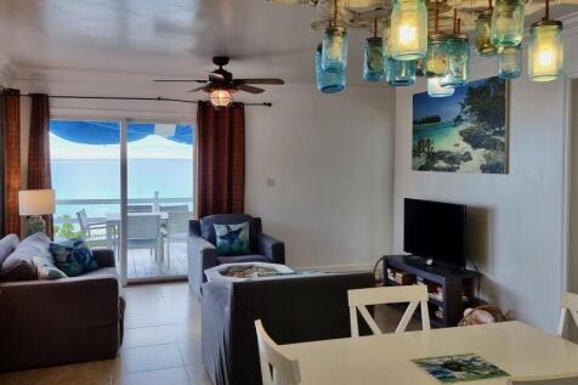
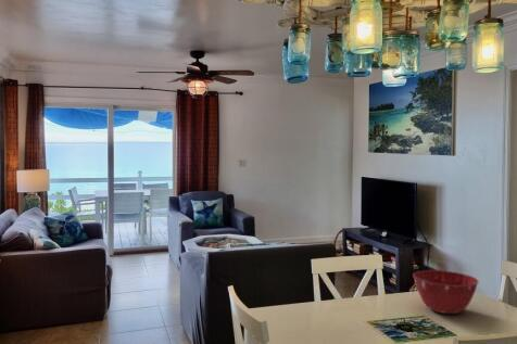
+ mixing bowl [412,269,480,315]
